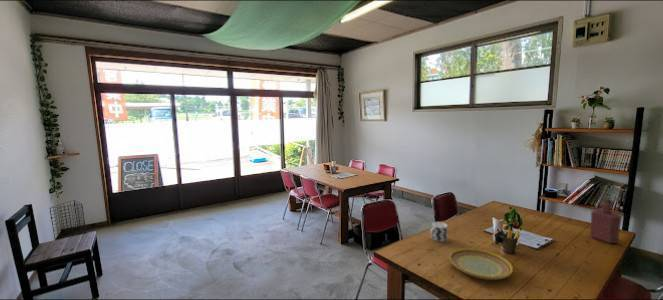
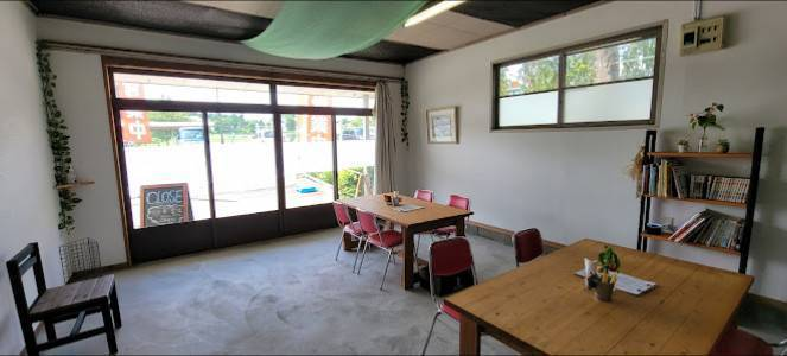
- cup [429,221,448,243]
- bottle [589,198,623,244]
- plate [448,247,514,281]
